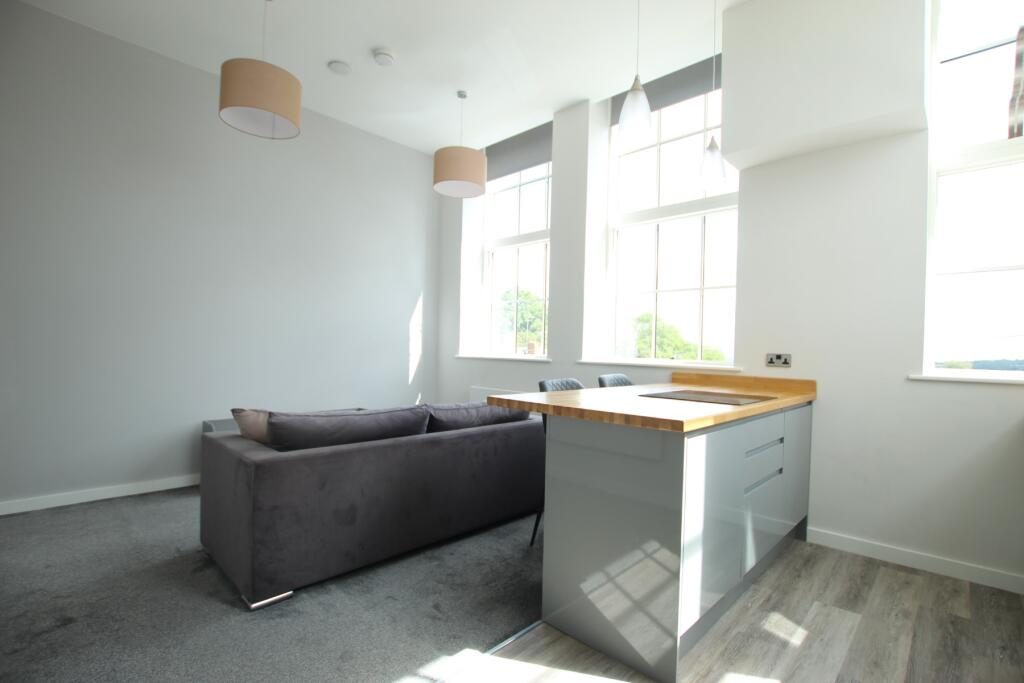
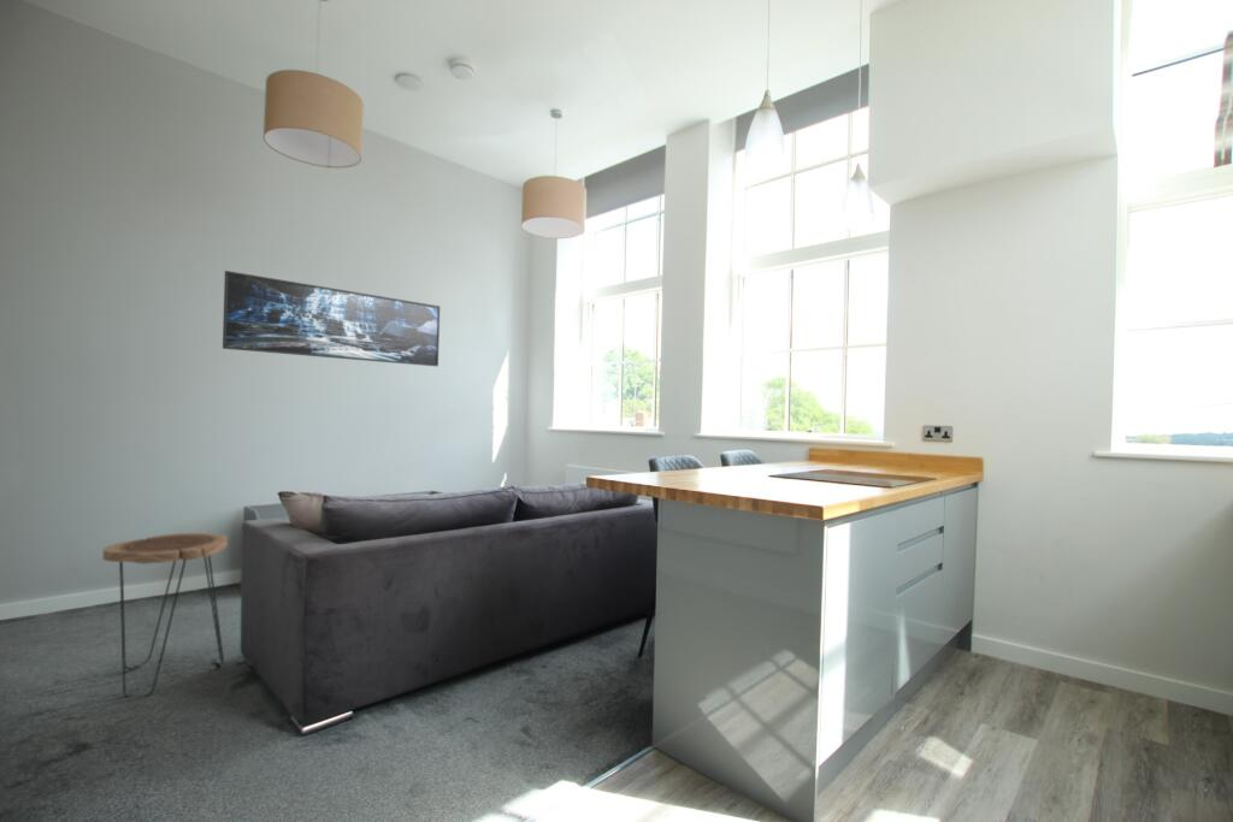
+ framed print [222,270,441,367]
+ side table [101,532,229,698]
